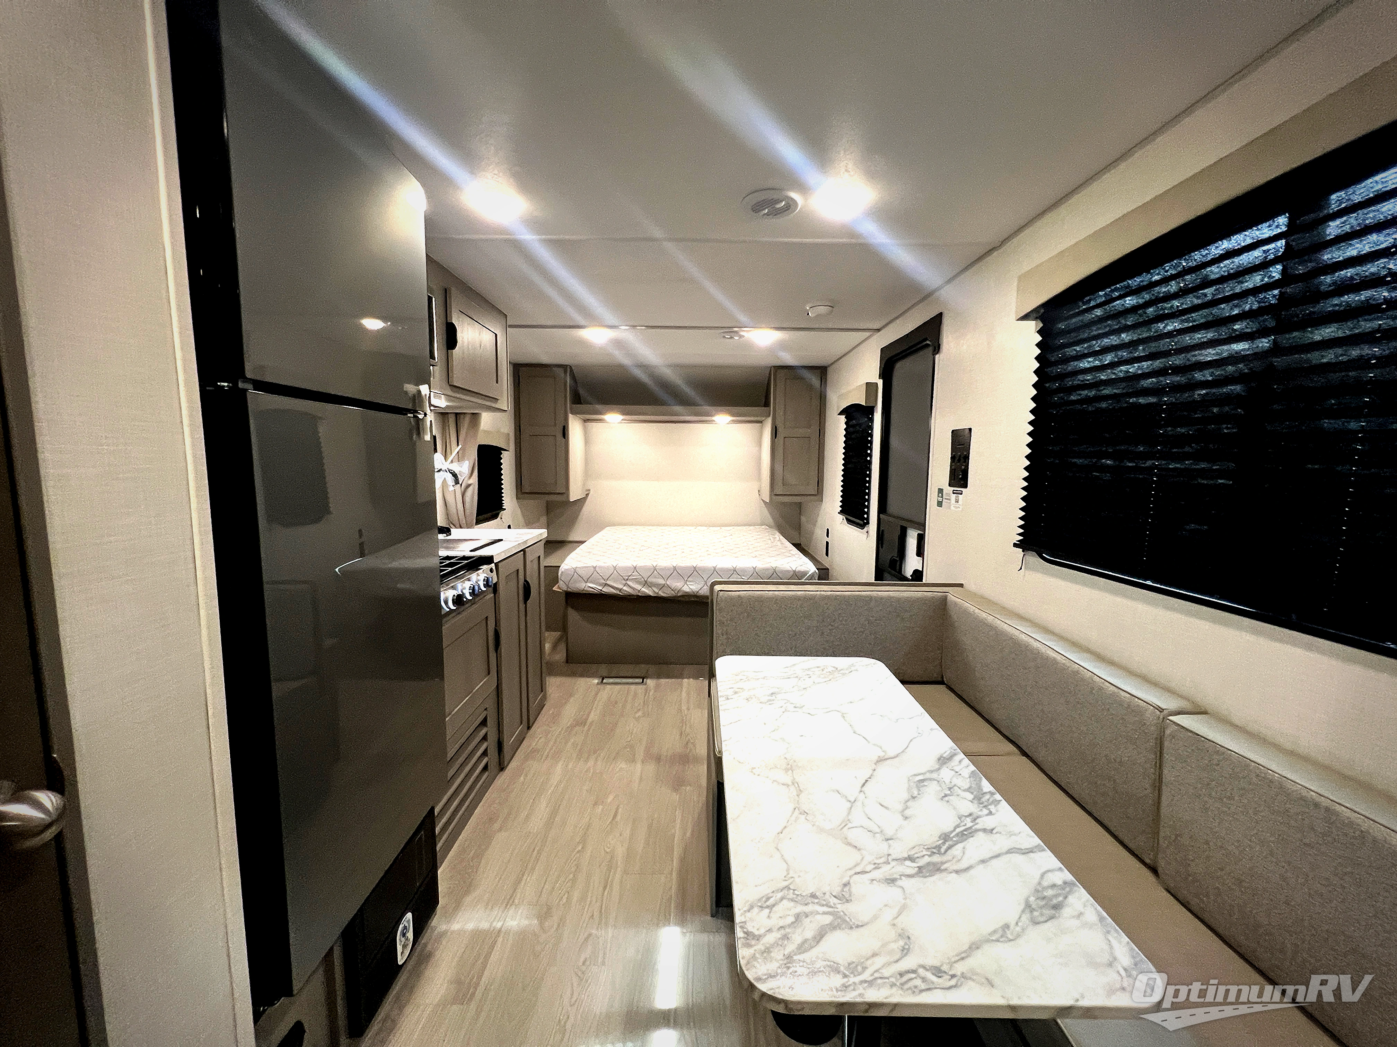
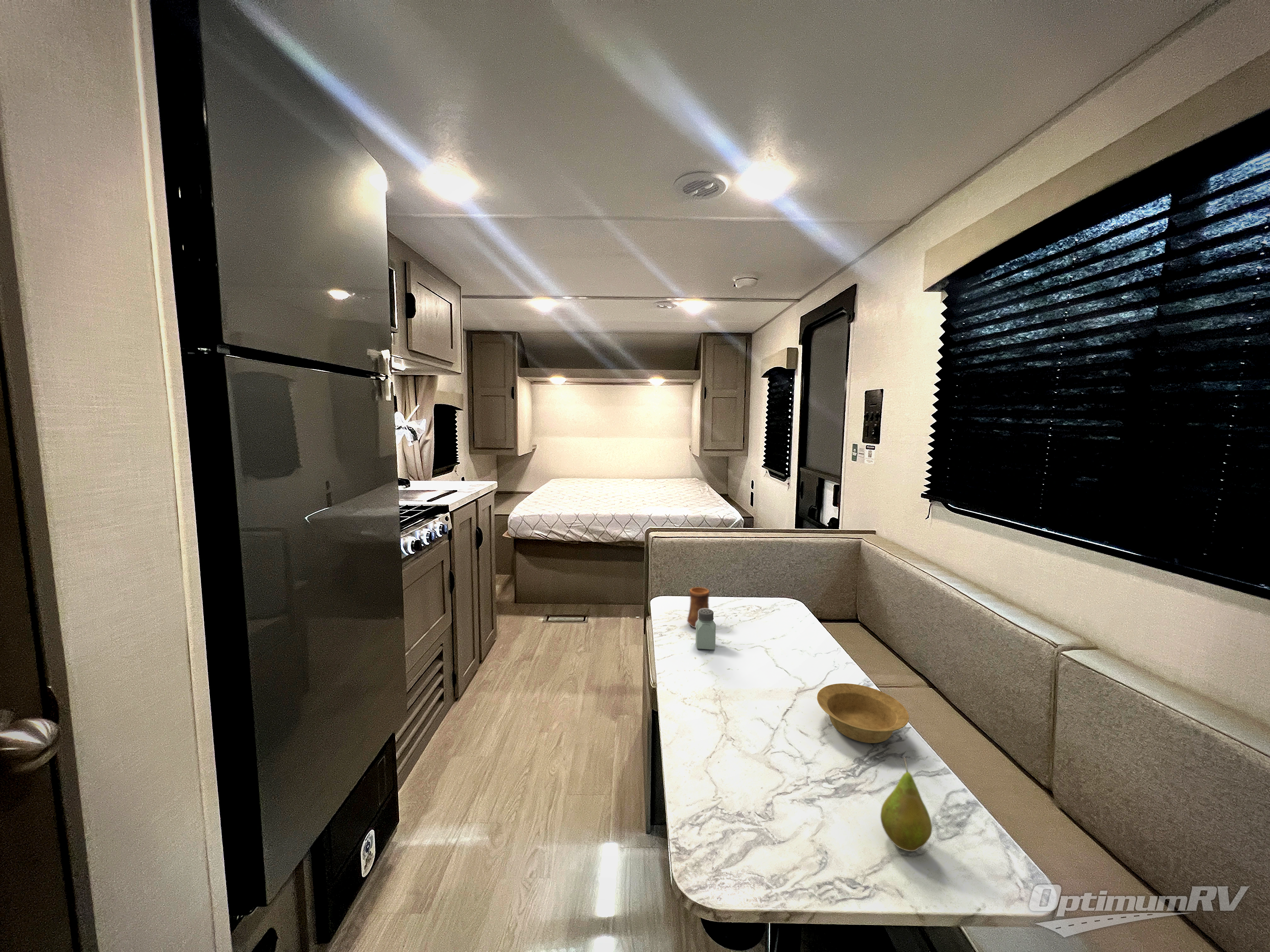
+ saltshaker [695,609,716,650]
+ fruit [880,757,932,852]
+ cup [687,587,710,628]
+ bowl [817,683,909,744]
